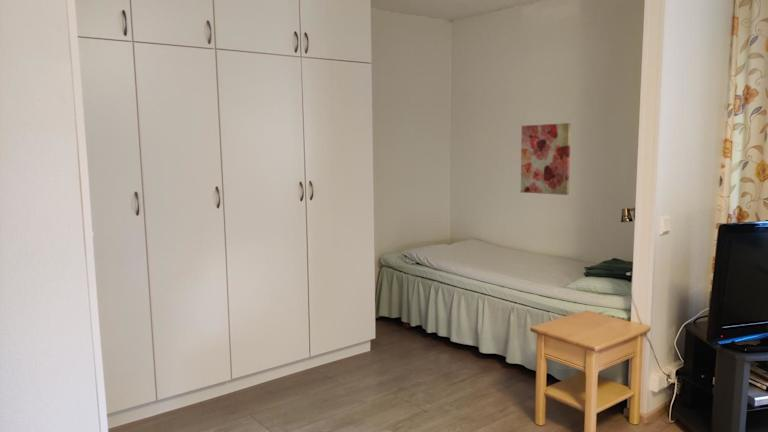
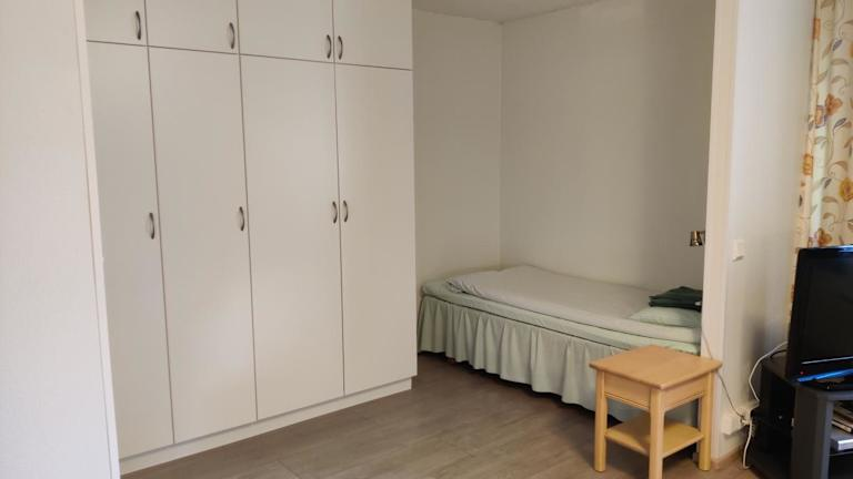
- wall art [520,122,572,196]
